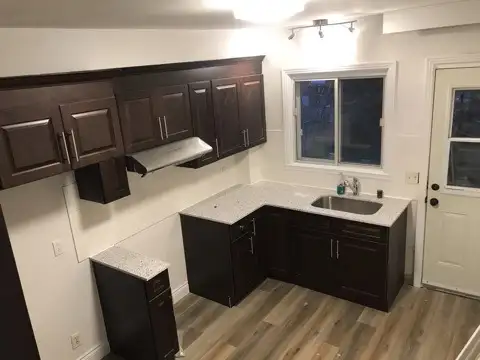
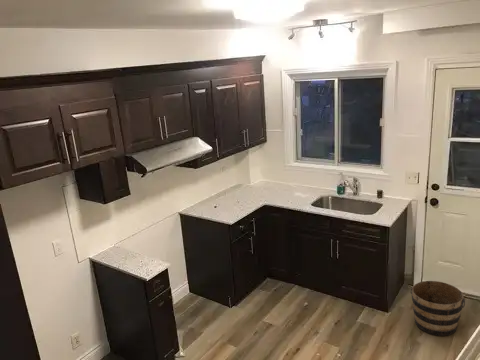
+ bucket [410,280,466,337]
